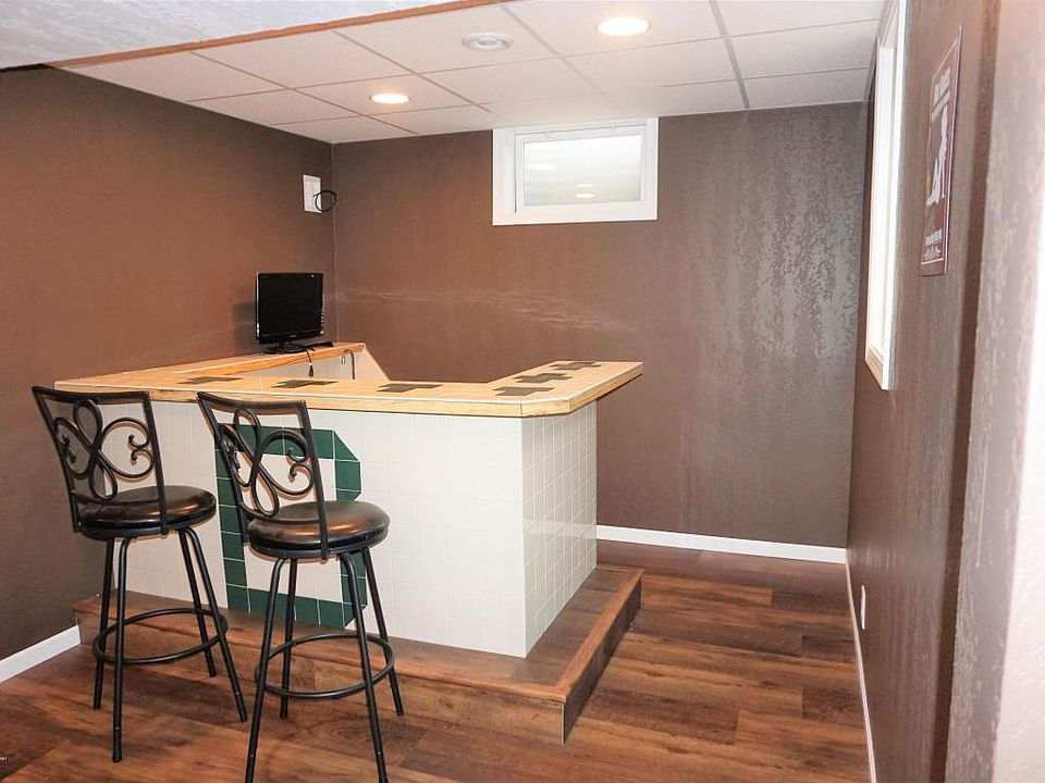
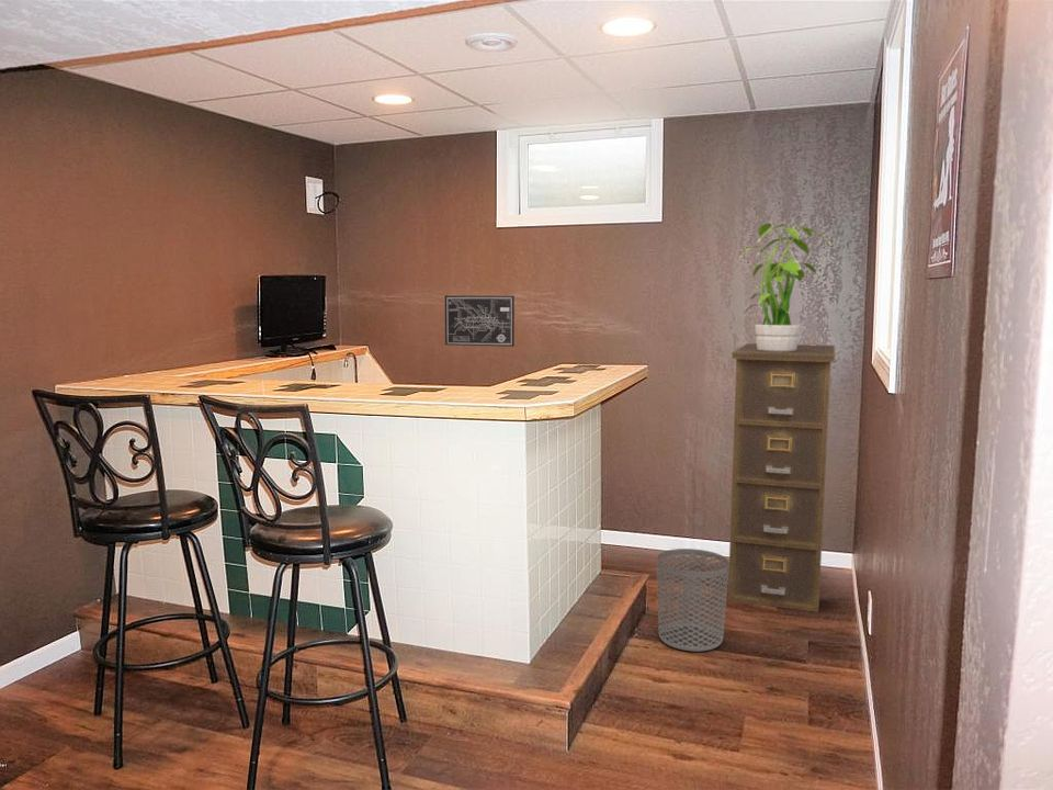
+ wall art [444,294,516,348]
+ waste bin [656,548,729,653]
+ filing cabinet [727,342,836,613]
+ potted plant [739,219,833,352]
